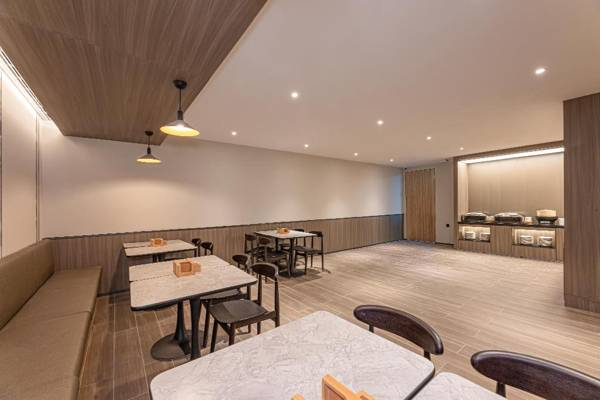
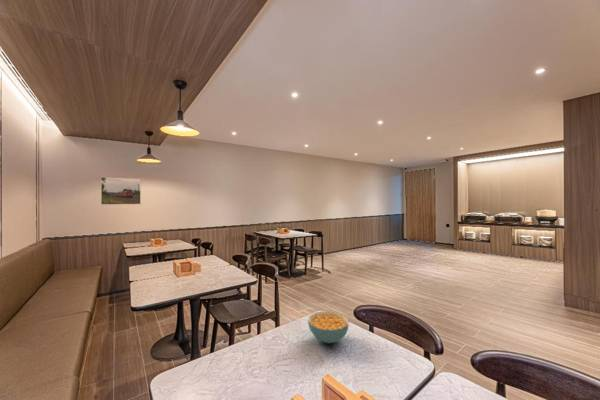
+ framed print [100,176,142,206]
+ cereal bowl [307,310,350,344]
